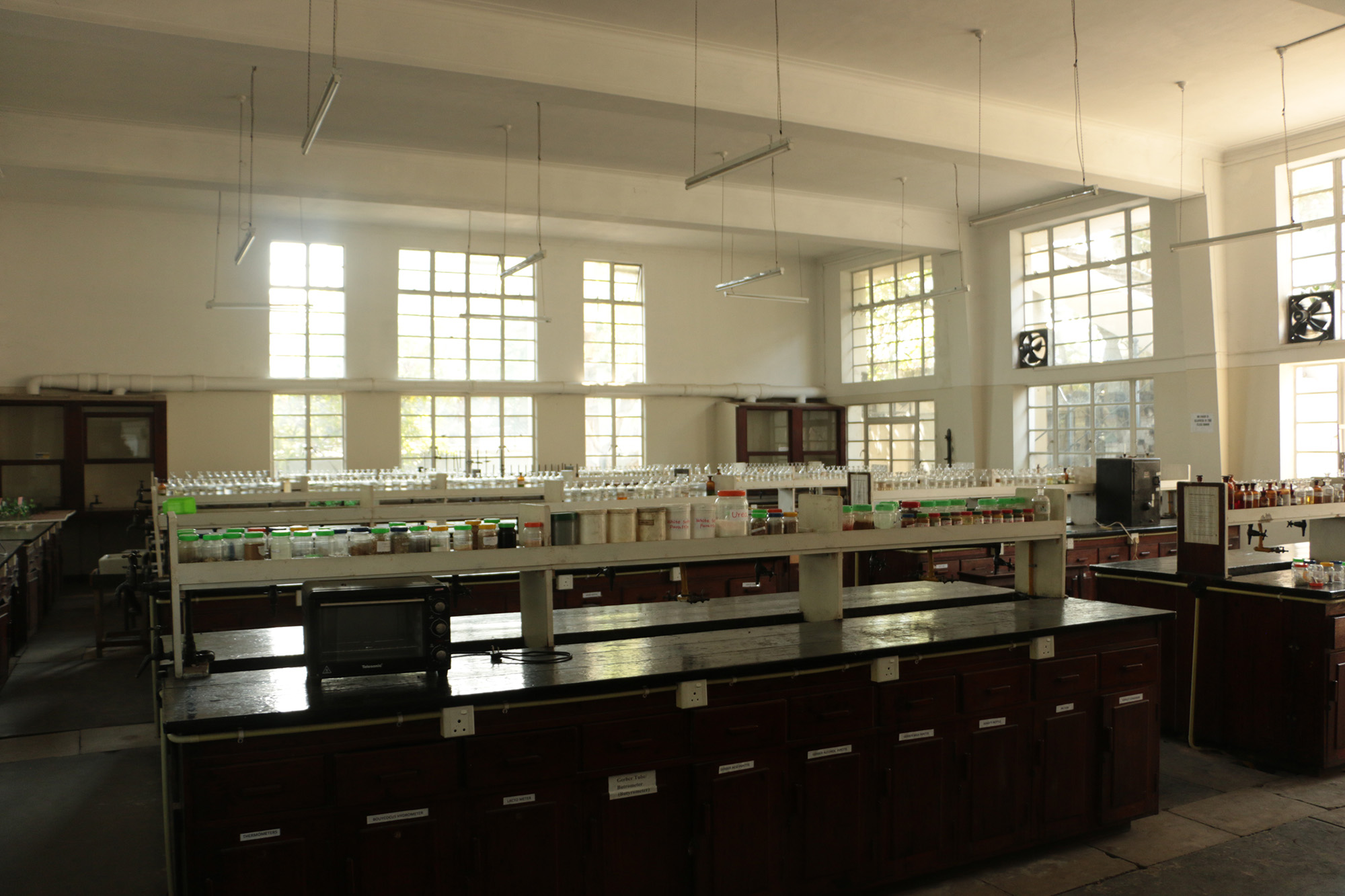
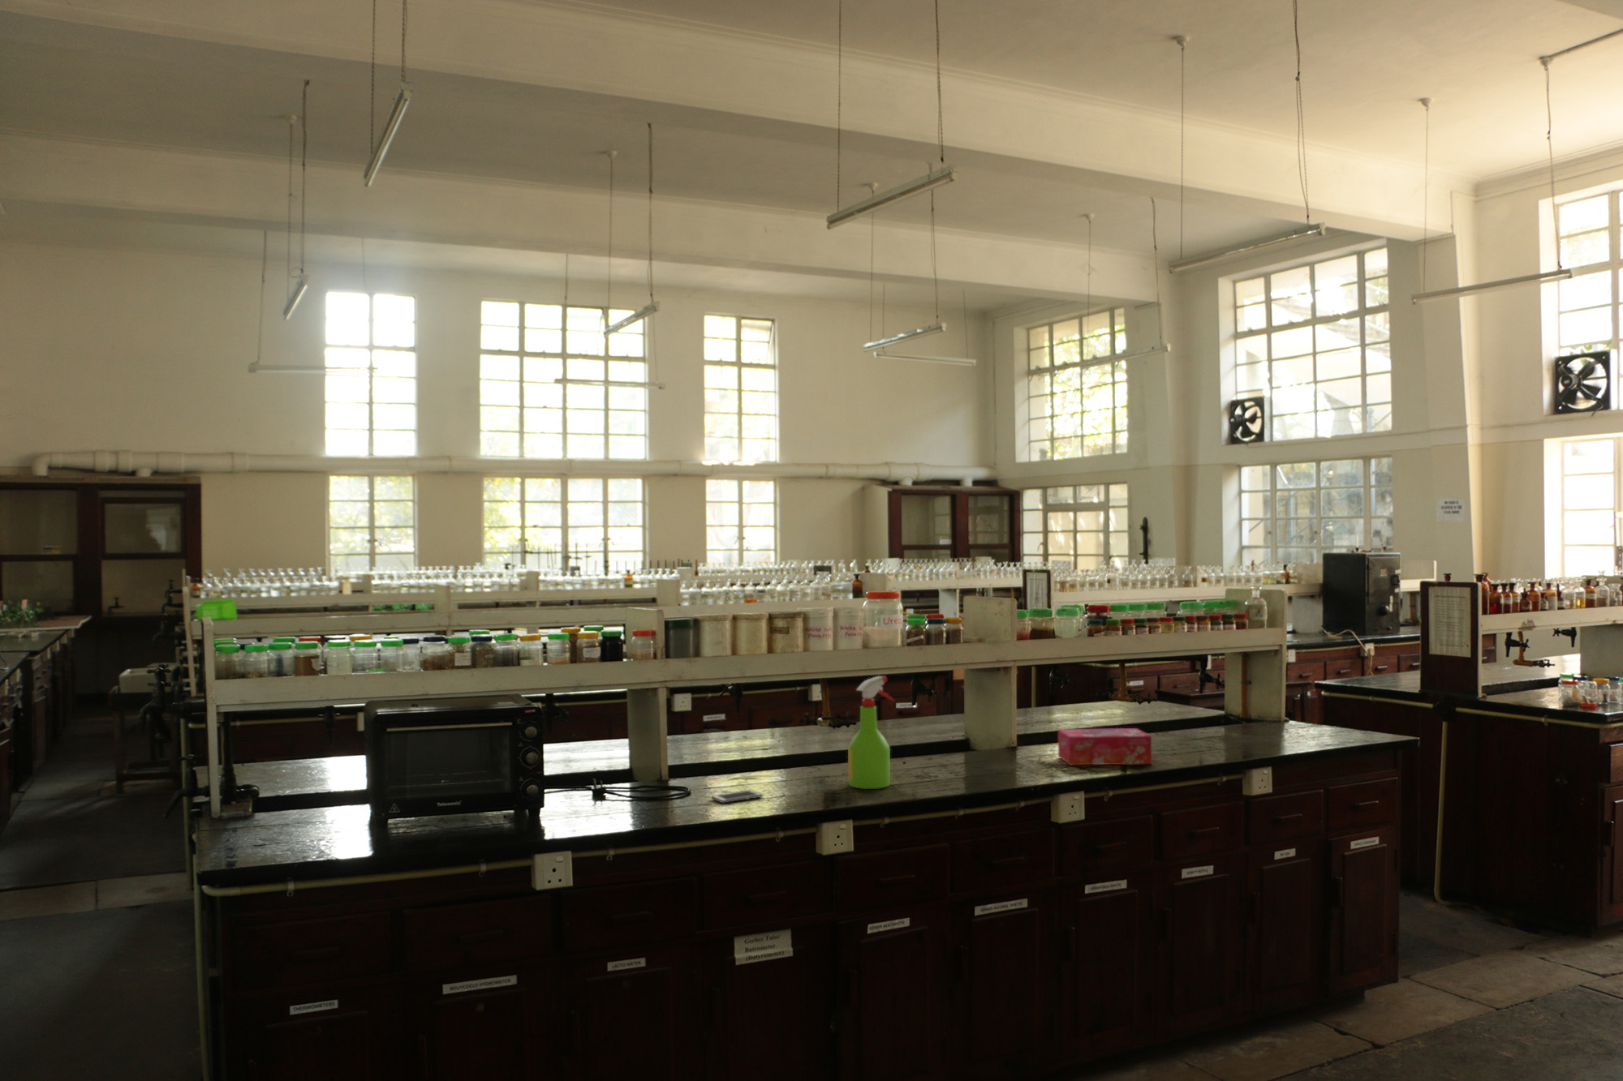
+ cell phone [711,789,764,804]
+ spray bottle [847,674,895,790]
+ tissue box [1057,728,1152,766]
